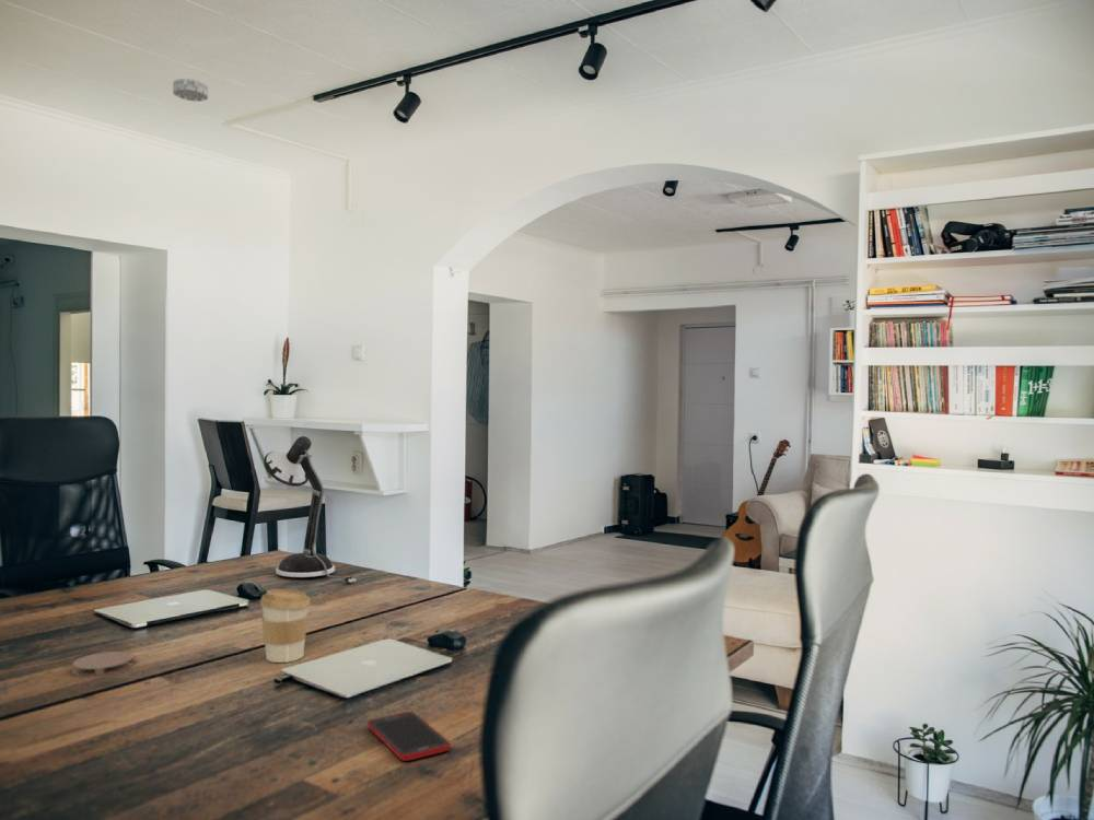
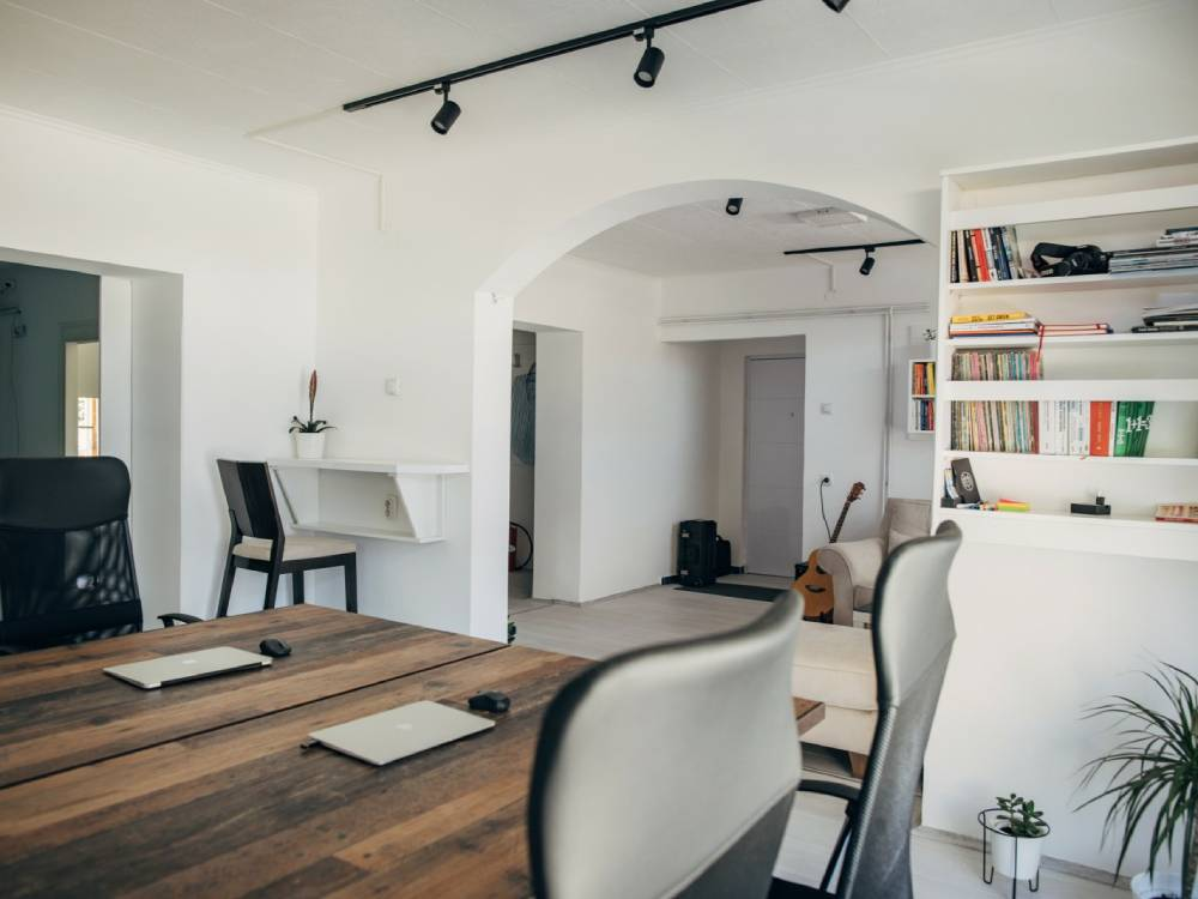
- coaster [71,651,135,678]
- desk lamp [263,435,357,585]
- cell phone [366,711,452,762]
- smoke detector [172,78,209,103]
- coffee cup [259,588,312,664]
